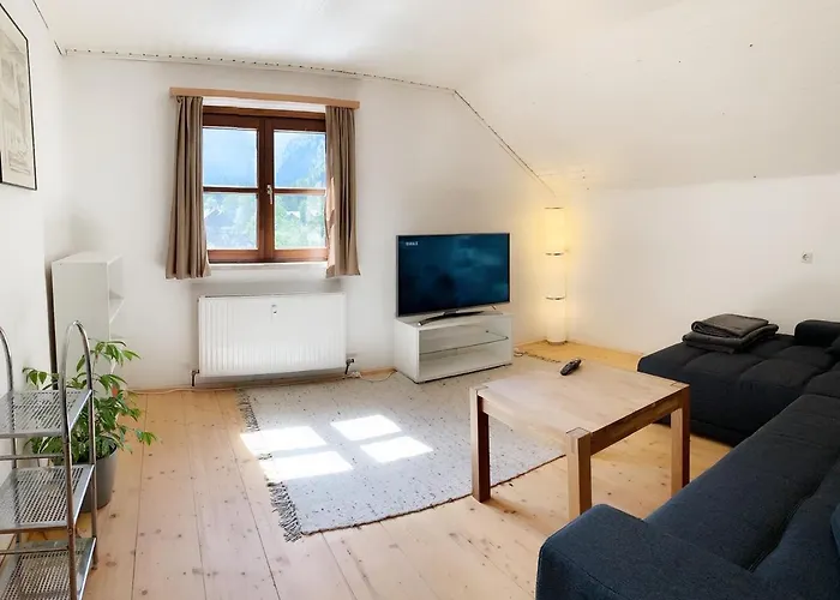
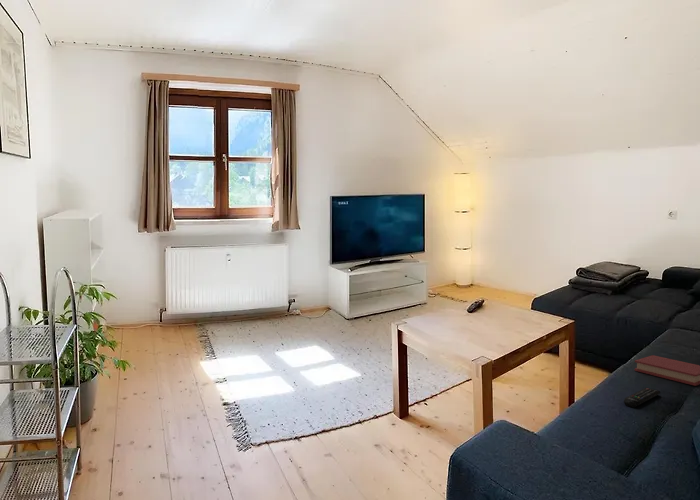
+ book [634,354,700,387]
+ remote control [623,387,661,408]
